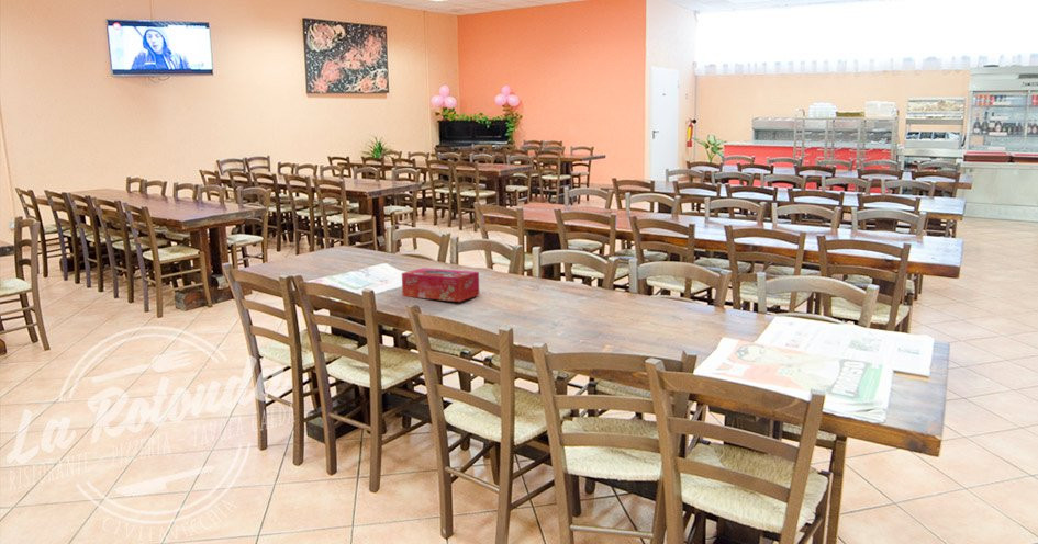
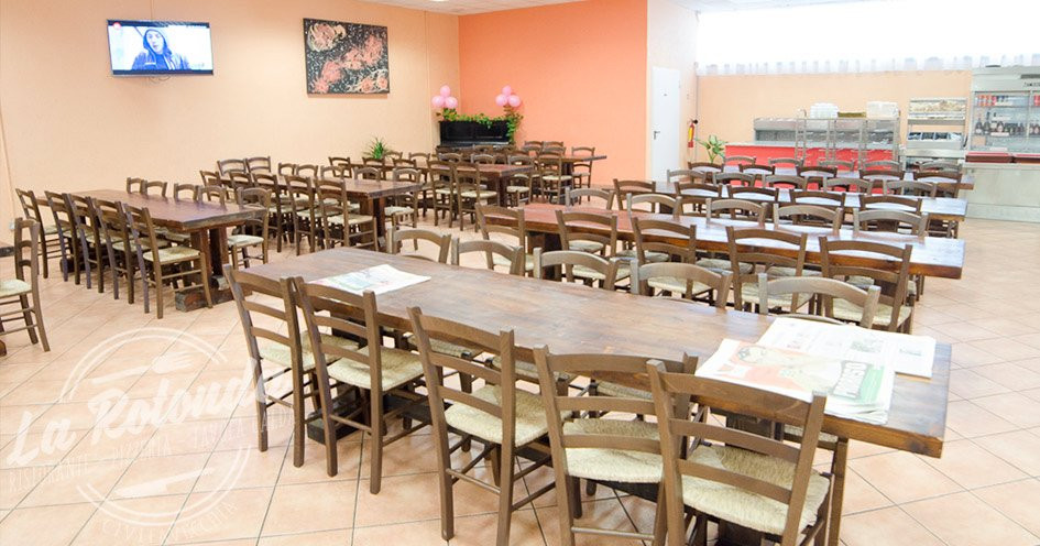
- tissue box [401,267,480,303]
